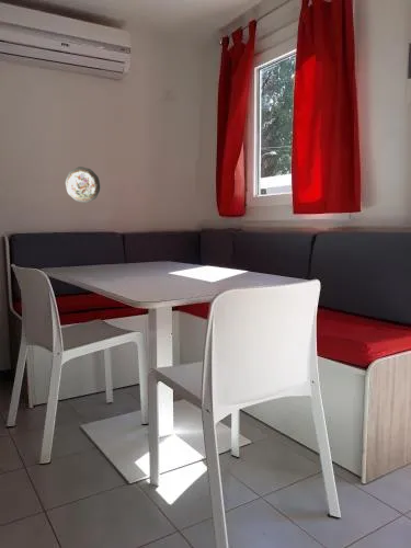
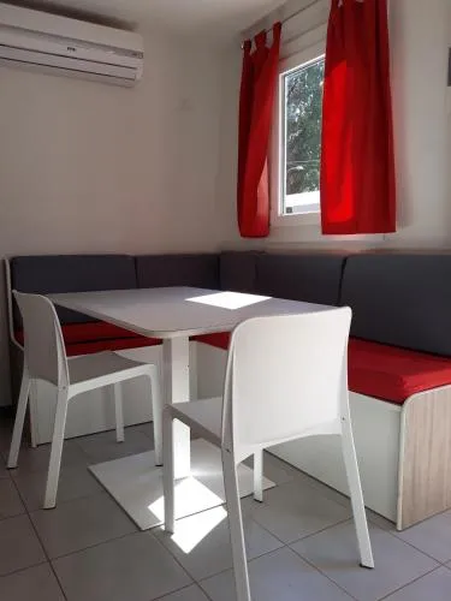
- decorative plate [65,165,102,204]
